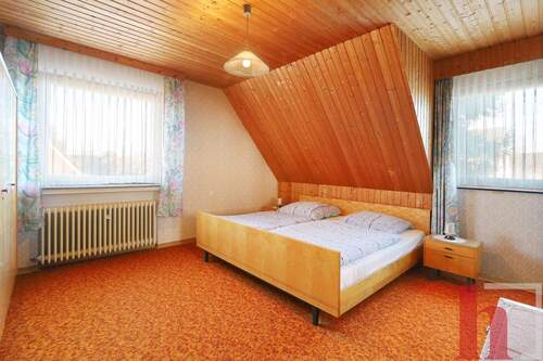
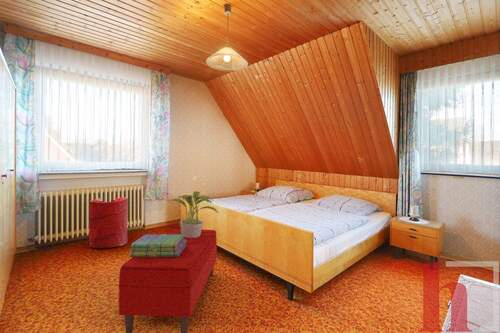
+ laundry hamper [88,196,129,249]
+ stack of books [128,233,186,258]
+ potted plant [167,190,219,238]
+ bench [118,228,218,333]
